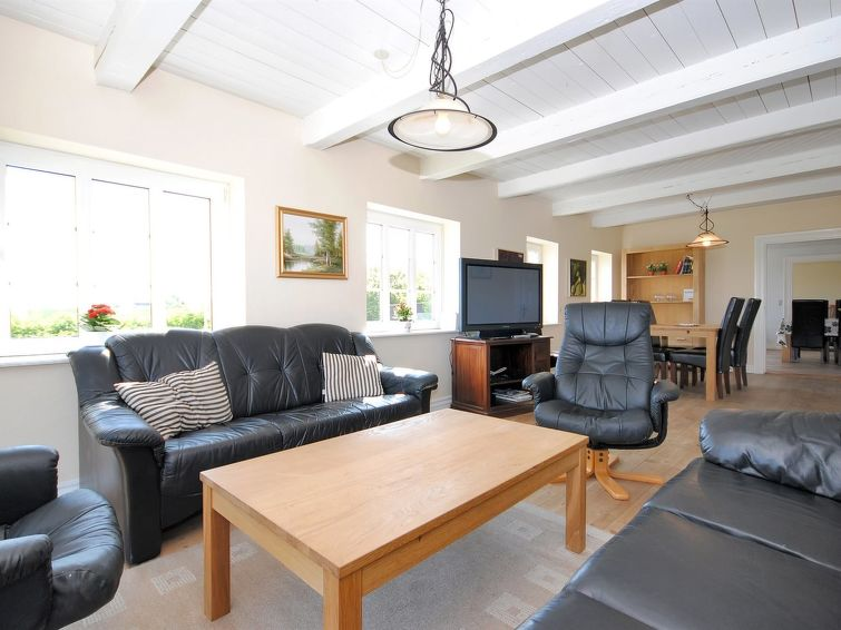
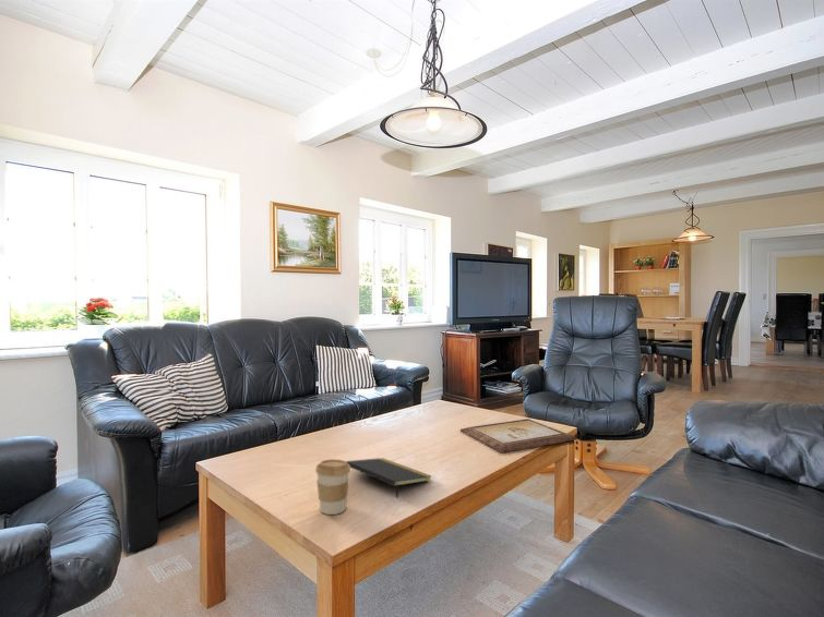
+ picture frame [459,418,578,453]
+ notepad [345,457,432,498]
+ coffee cup [314,458,351,516]
